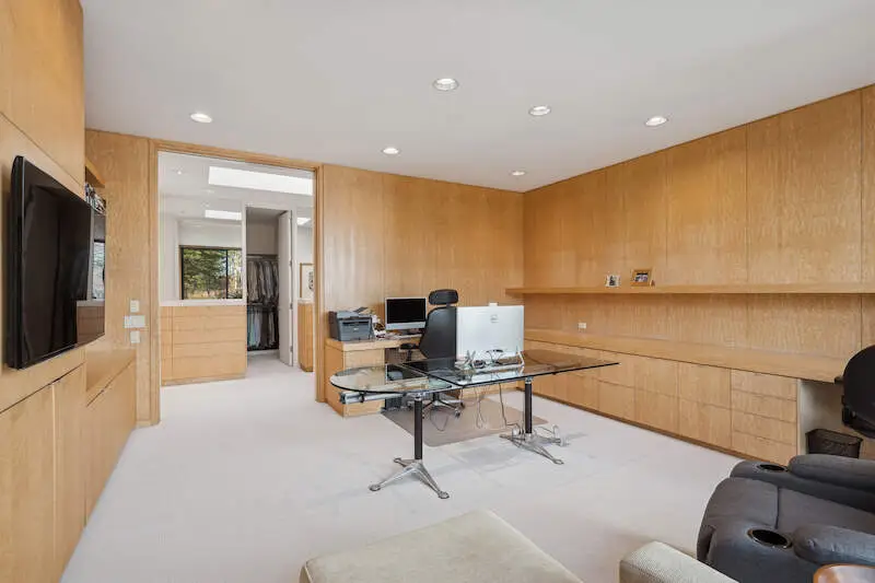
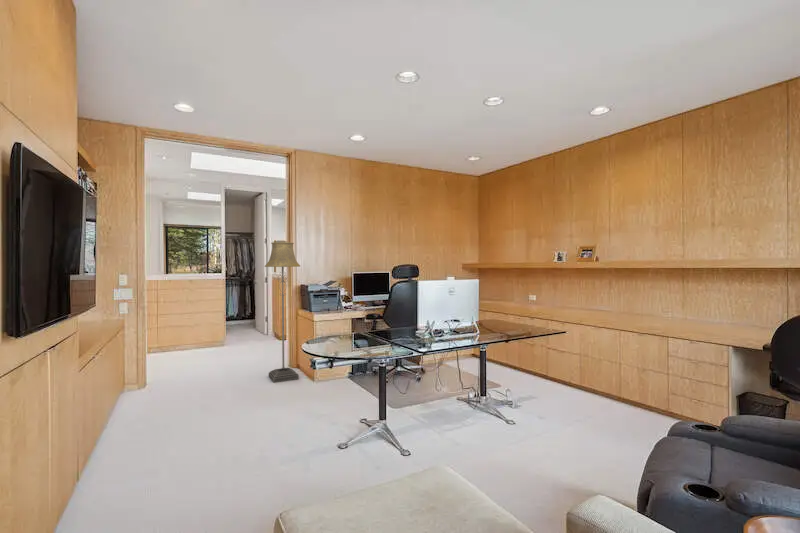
+ floor lamp [264,241,301,383]
